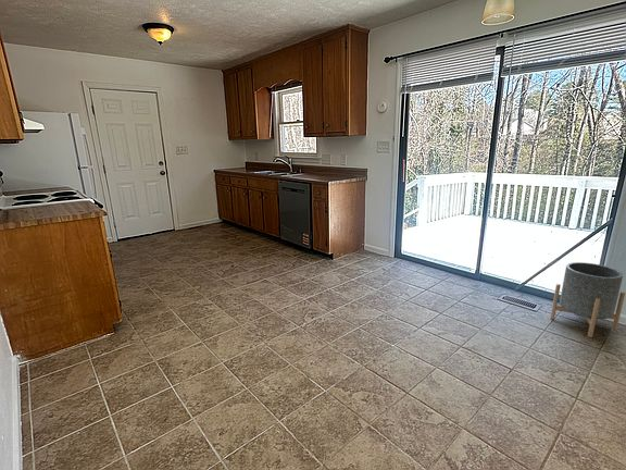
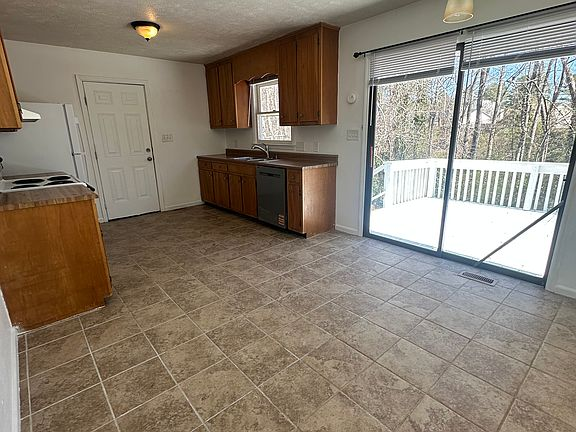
- planter [549,261,626,338]
